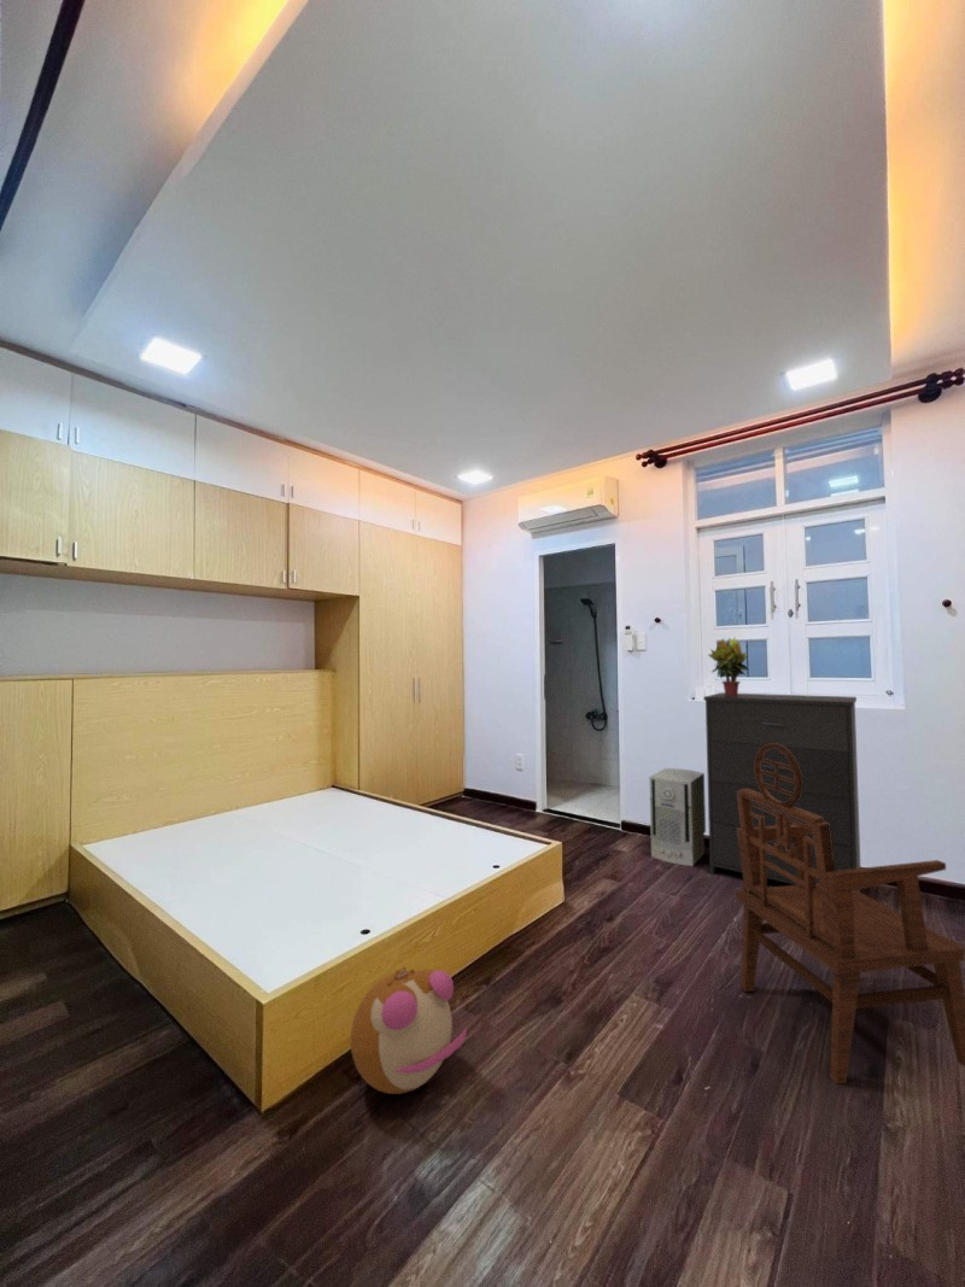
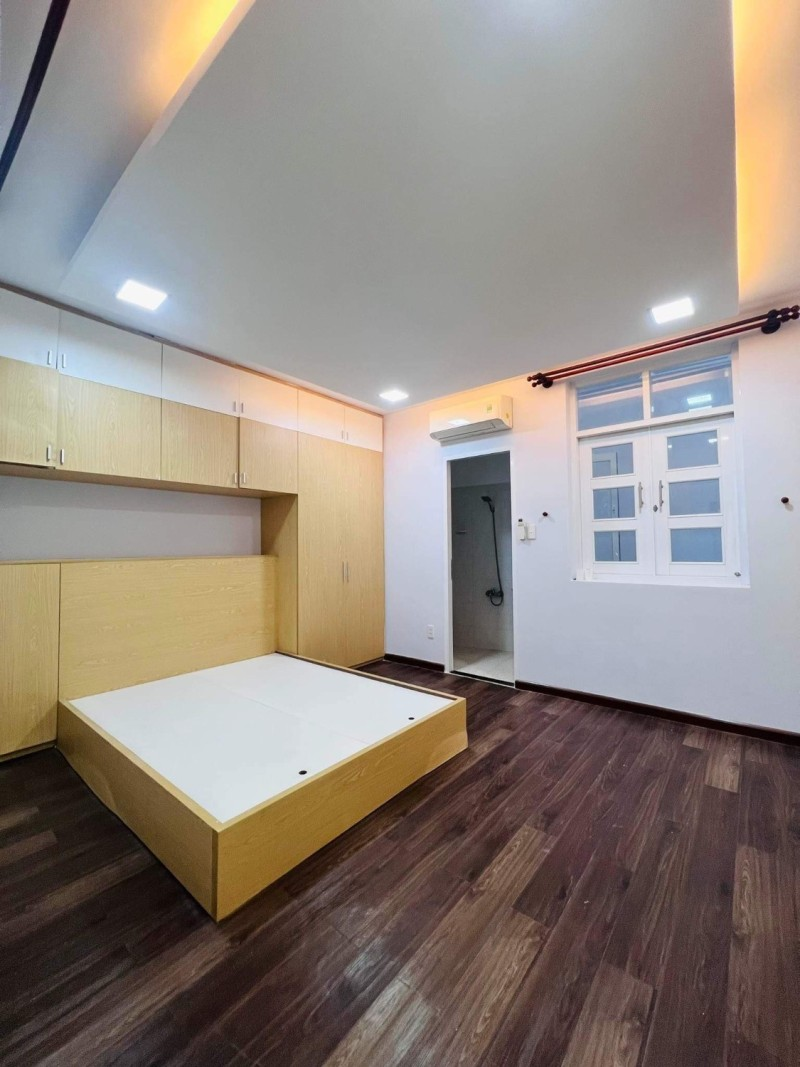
- potted plant [707,636,749,696]
- plush toy [350,965,468,1095]
- armchair [735,743,965,1086]
- air purifier [649,767,707,867]
- dresser [702,691,861,893]
